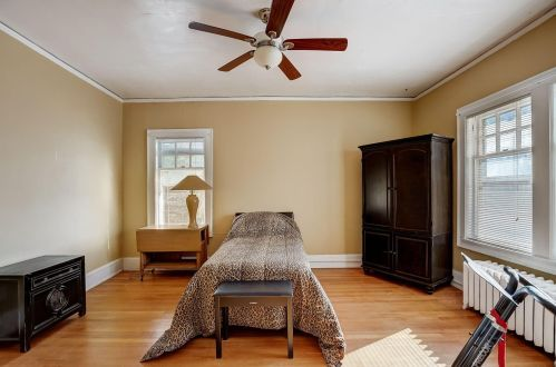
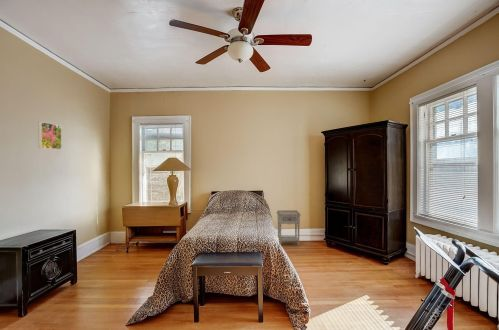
+ nightstand [275,209,302,247]
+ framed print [38,121,63,151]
